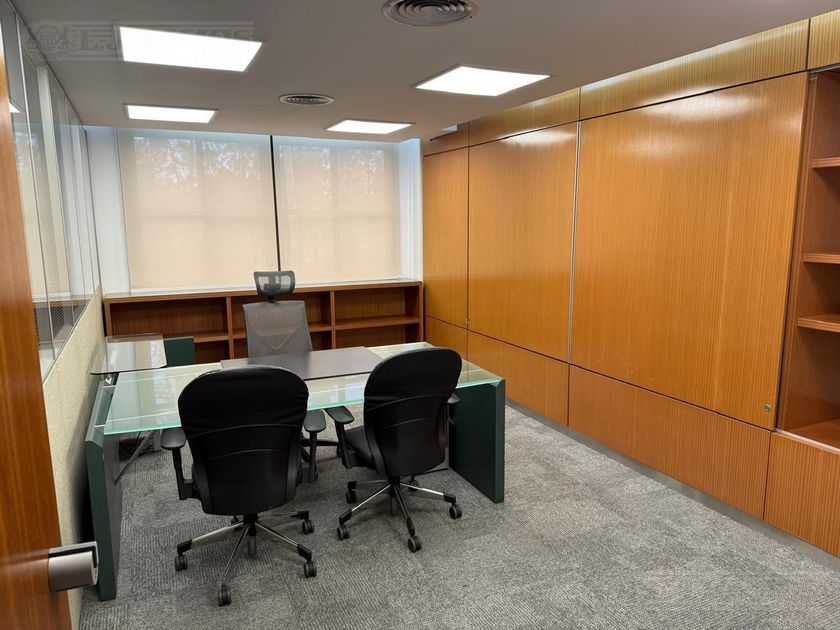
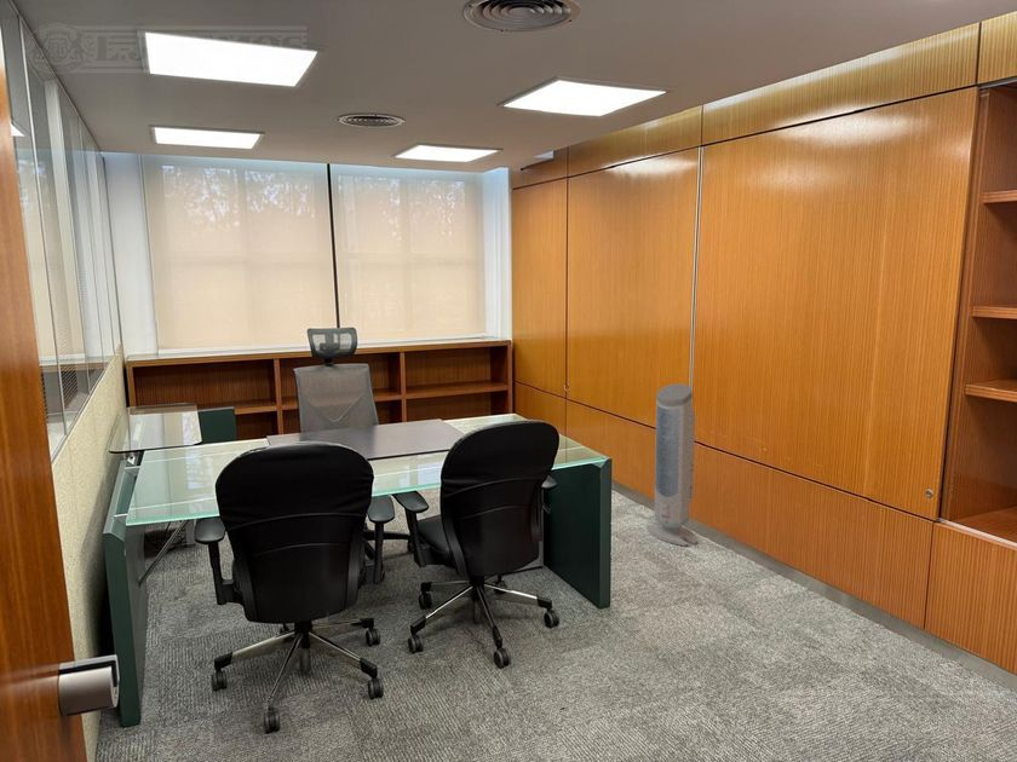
+ air purifier [645,382,699,548]
